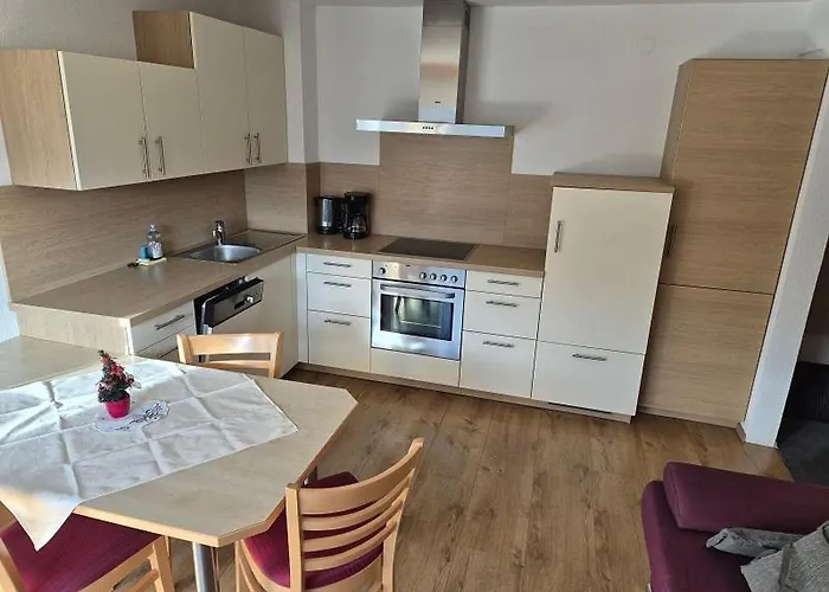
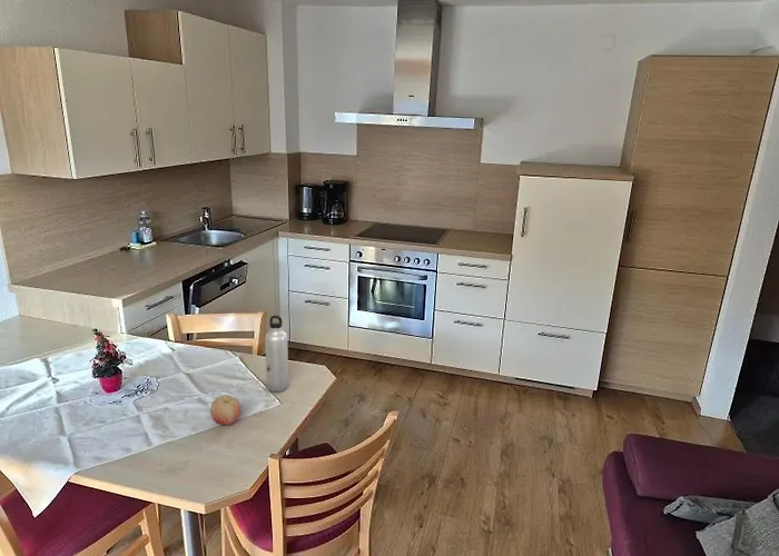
+ fruit [209,394,241,426]
+ water bottle [264,315,289,393]
